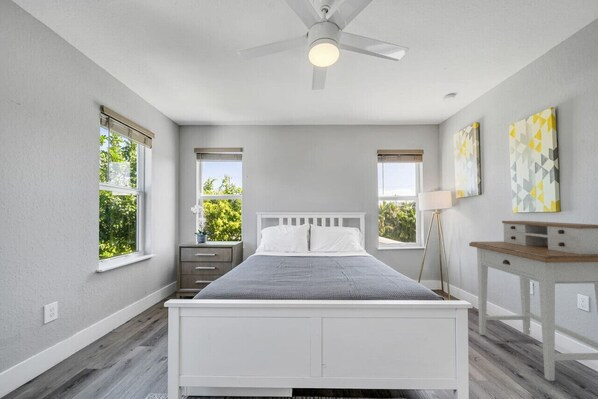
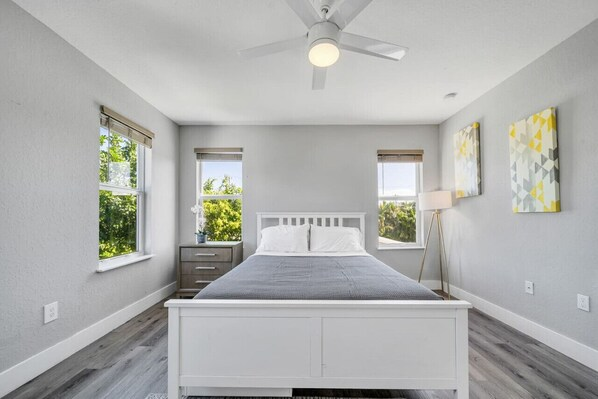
- desk [468,220,598,382]
